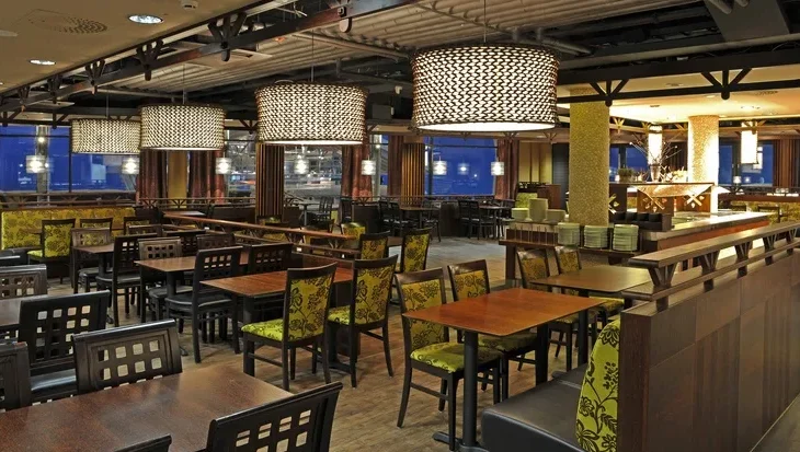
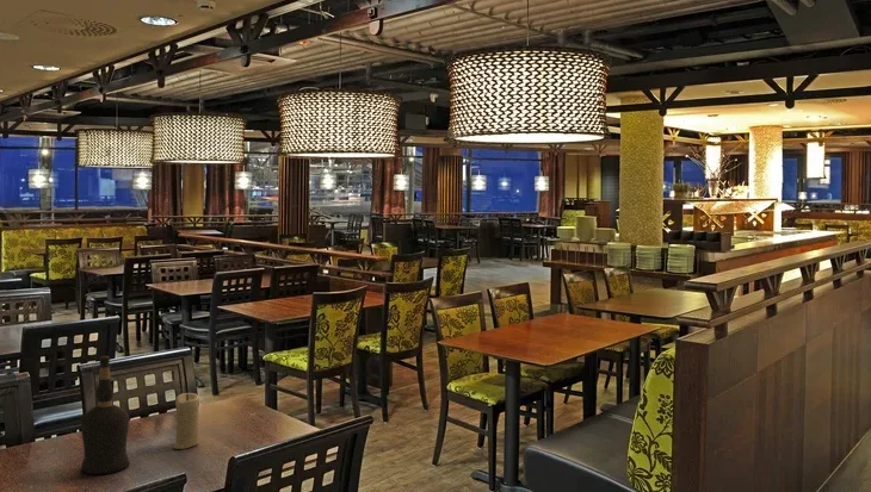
+ liquor bottle [80,355,130,475]
+ candle [173,392,200,450]
